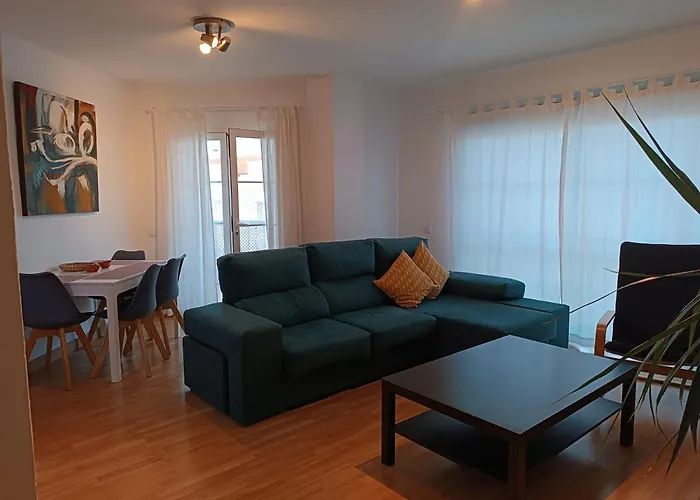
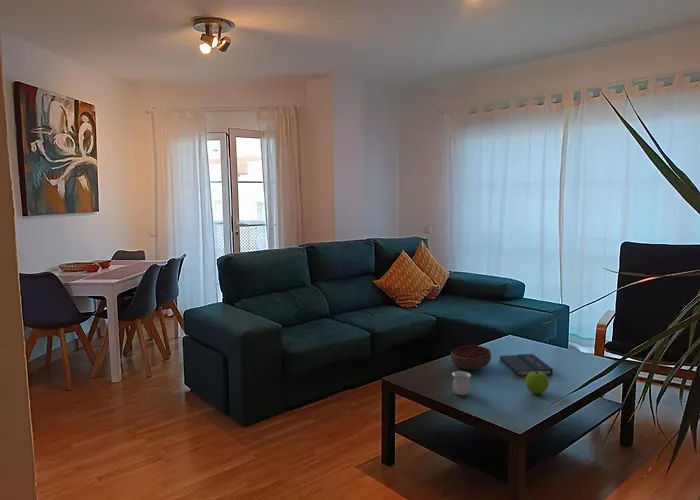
+ decorative bowl [450,343,492,371]
+ mug [451,370,472,396]
+ apple [524,371,550,395]
+ book [499,353,554,380]
